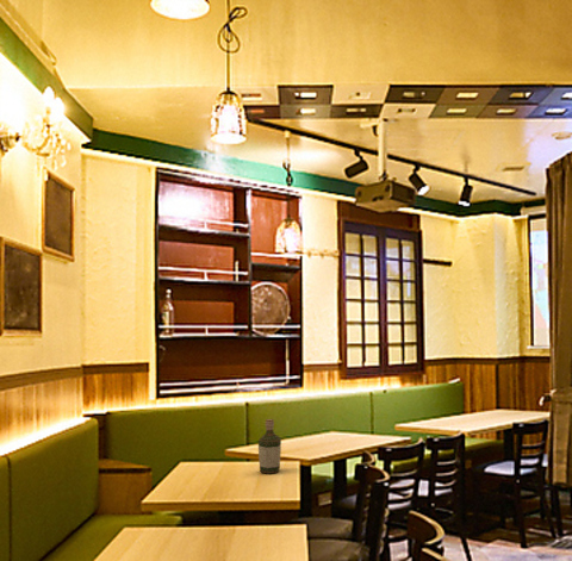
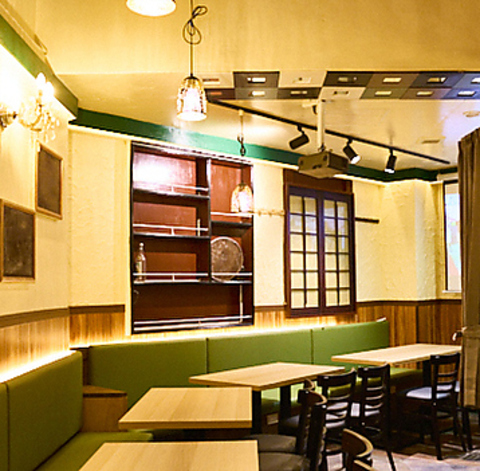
- bottle [257,418,282,475]
